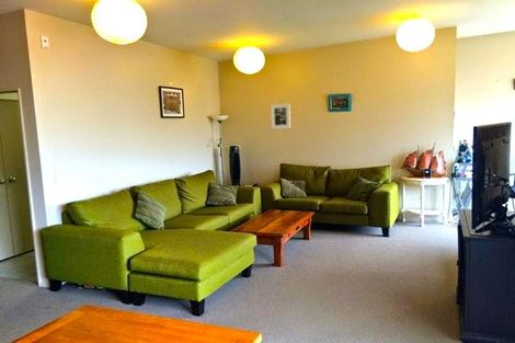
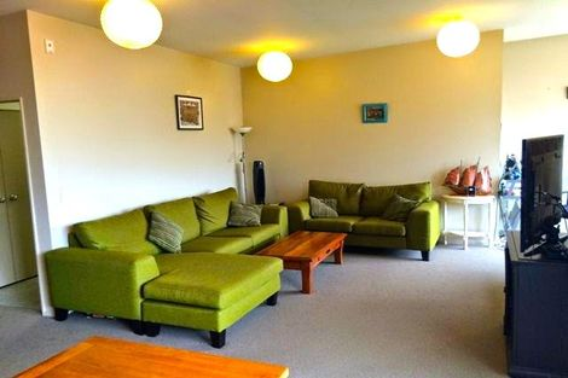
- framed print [270,103,291,130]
